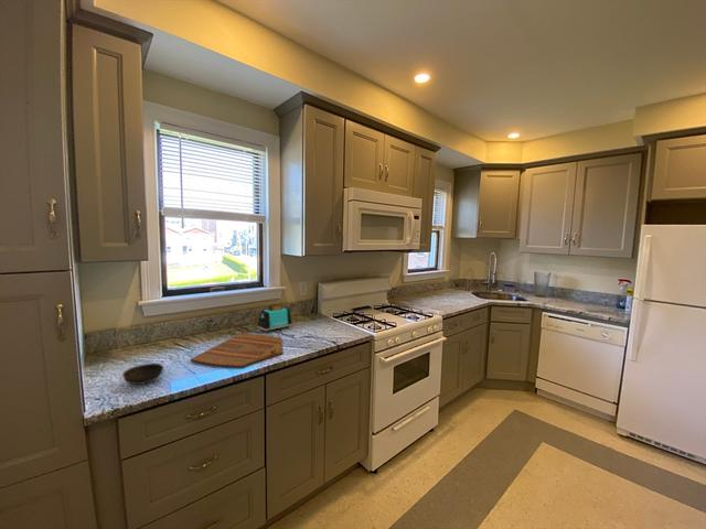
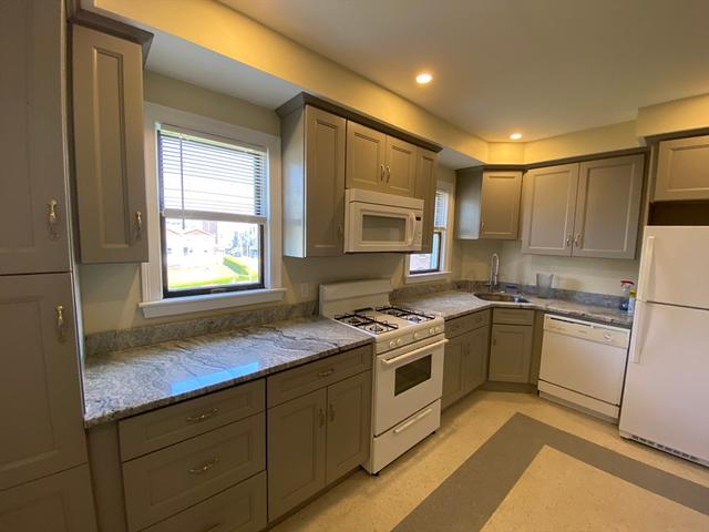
- cutting board [190,333,284,368]
- toaster [257,303,293,334]
- bowl [121,363,164,386]
